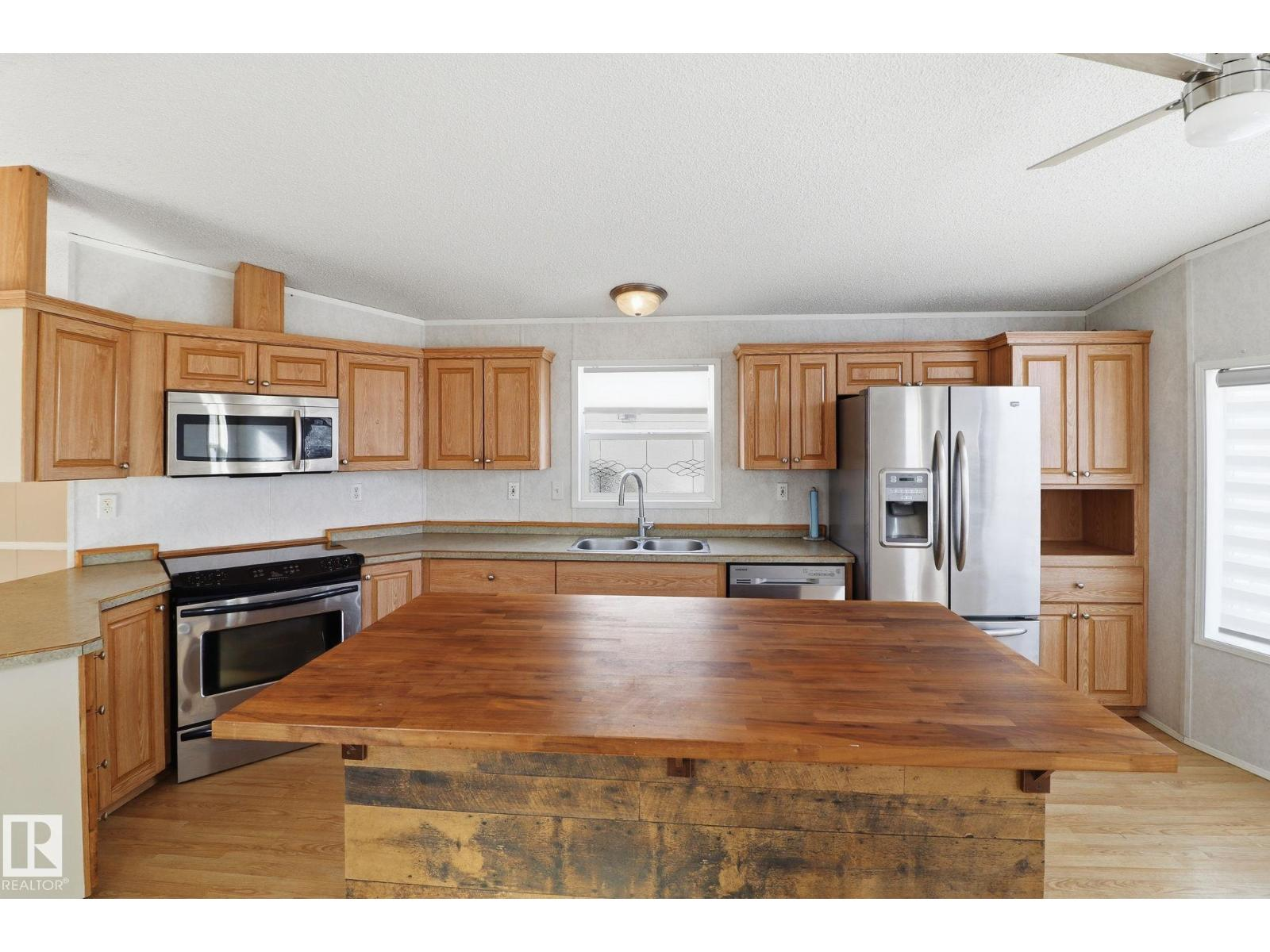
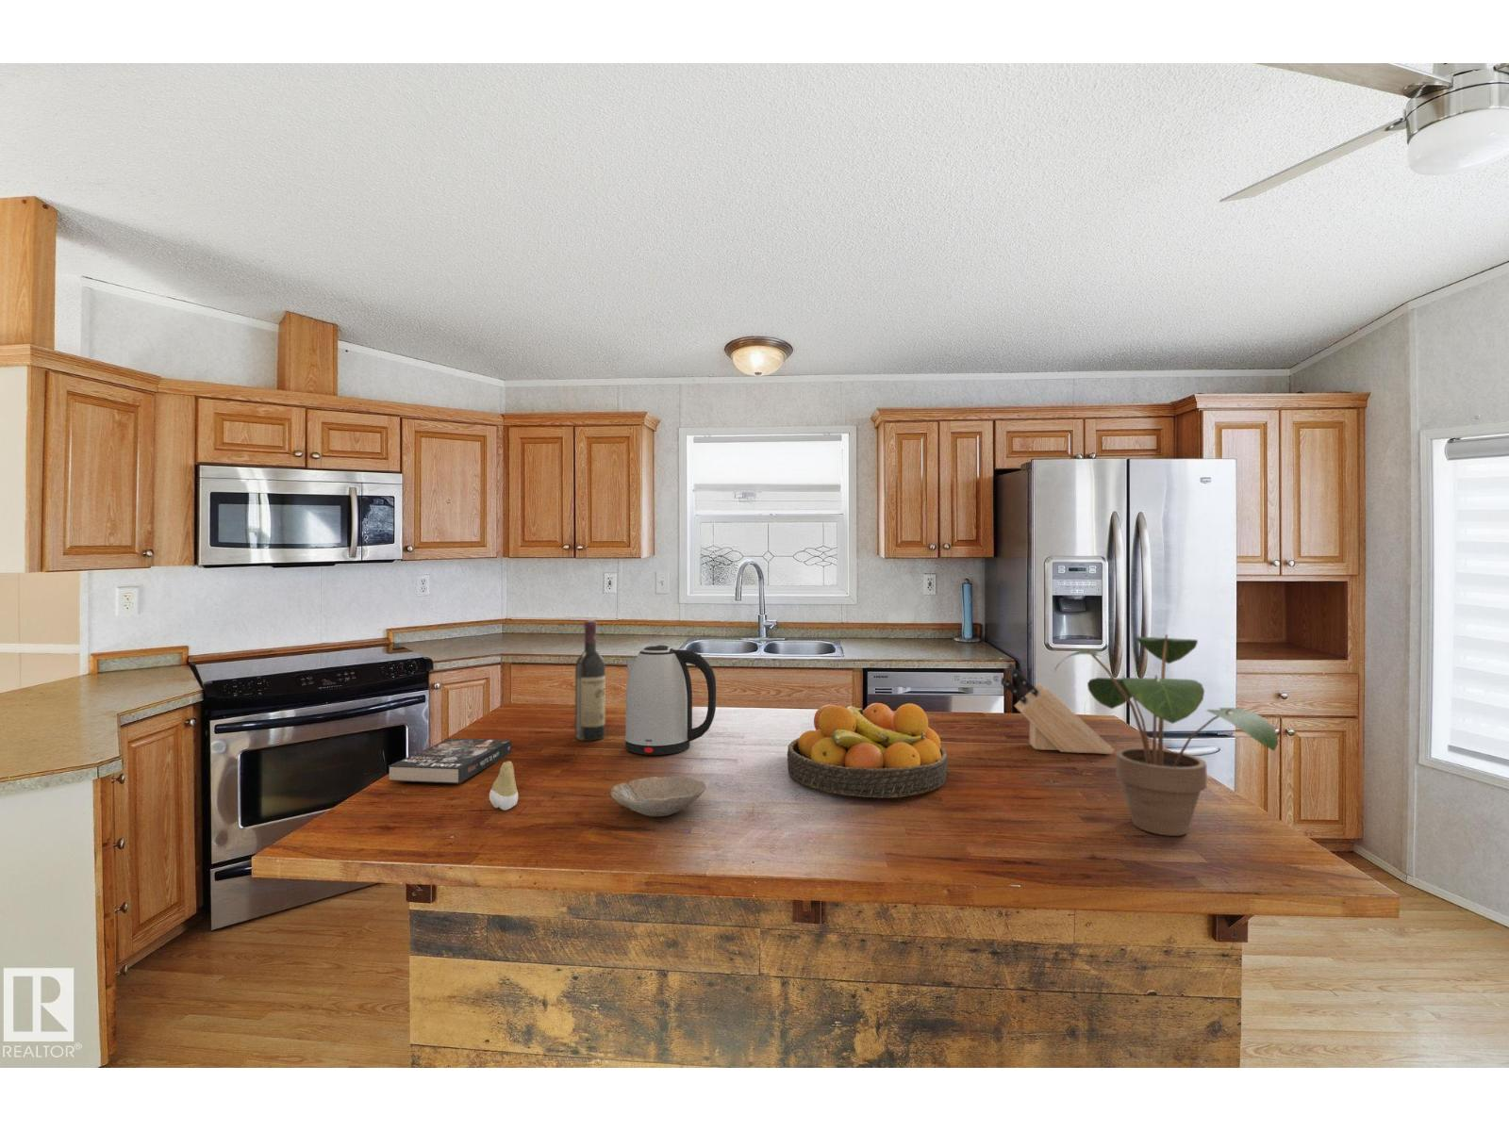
+ fruit bowl [787,702,949,798]
+ knife block [999,663,1116,754]
+ wine bottle [574,620,606,741]
+ book [387,737,512,784]
+ potted plant [1054,633,1278,836]
+ bowl [610,776,707,817]
+ kettle [624,644,716,756]
+ tooth [488,760,519,811]
